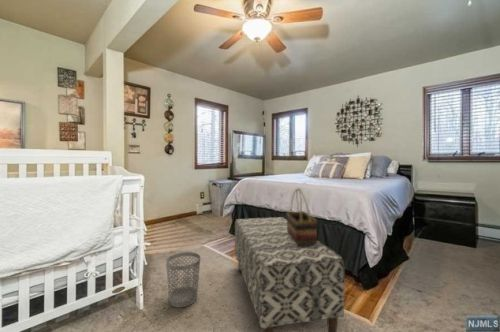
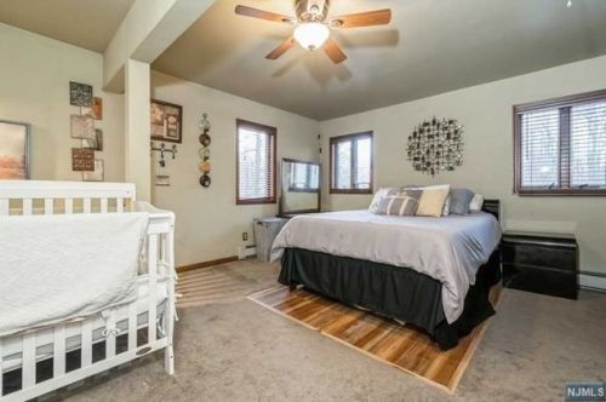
- wastebasket [165,251,201,308]
- bench [234,216,346,332]
- woven basket [285,187,318,244]
